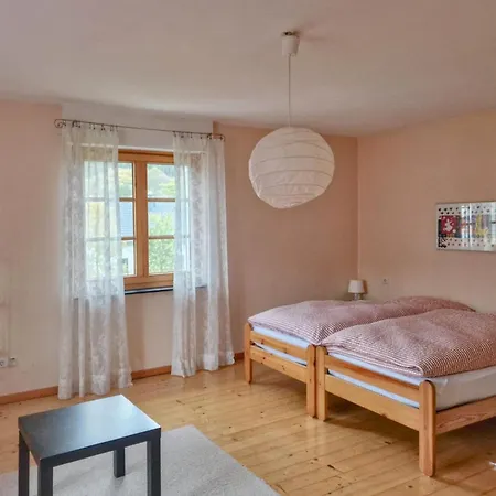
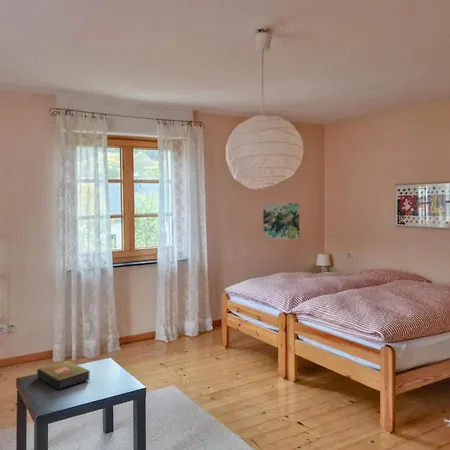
+ book [36,359,91,391]
+ wall art [262,202,300,242]
